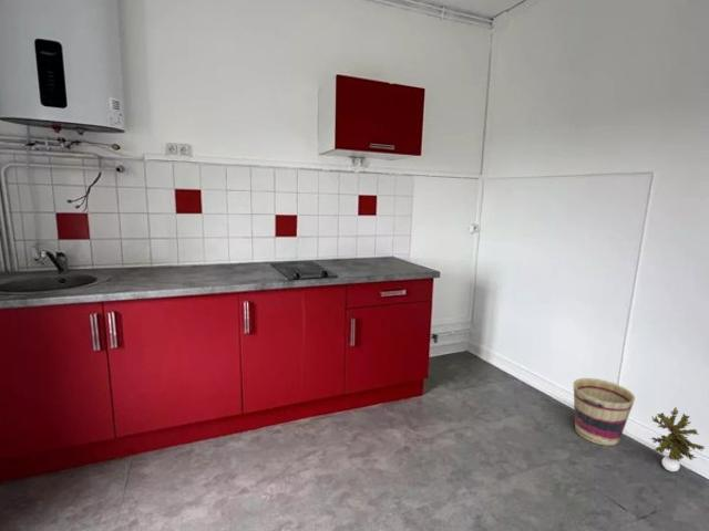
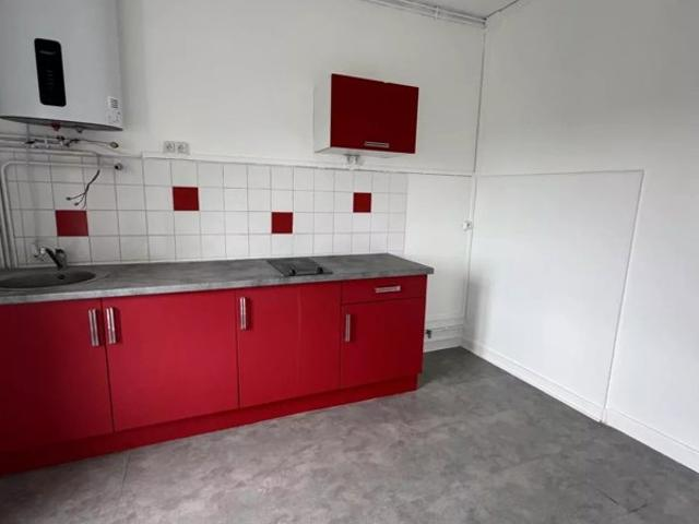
- basket [573,377,636,447]
- potted plant [649,406,706,472]
